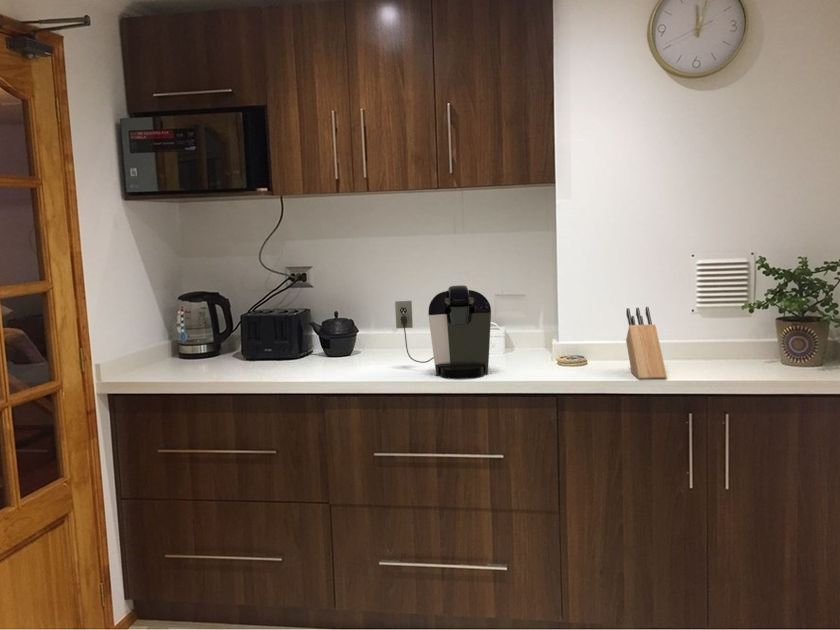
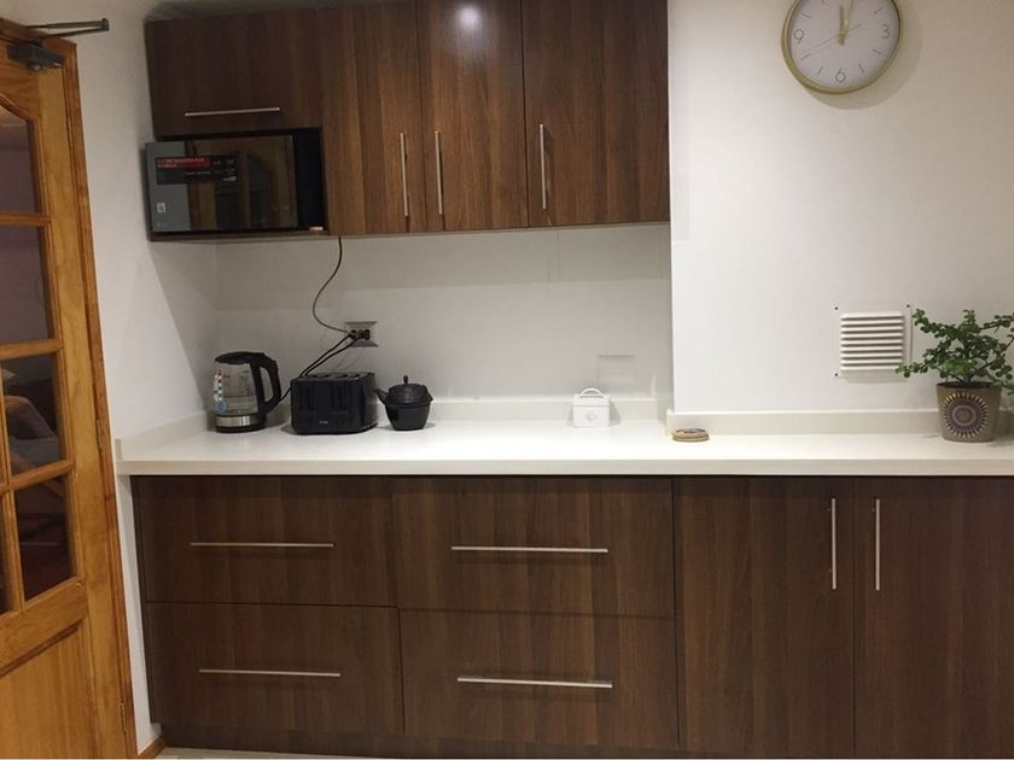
- coffee maker [394,285,492,380]
- knife block [625,306,668,381]
